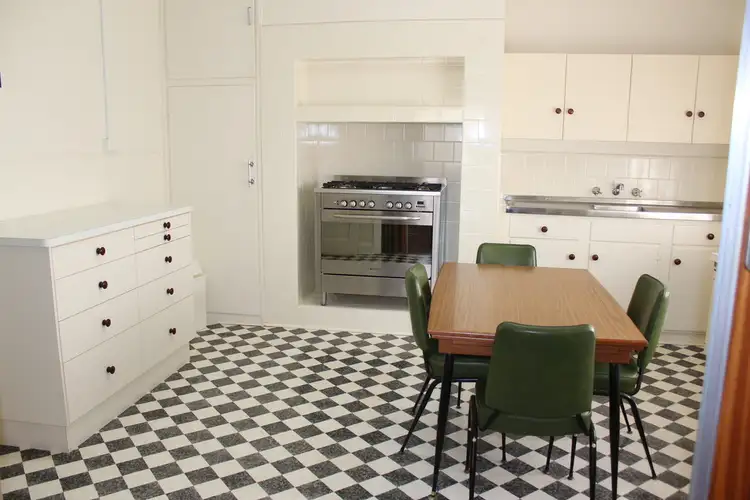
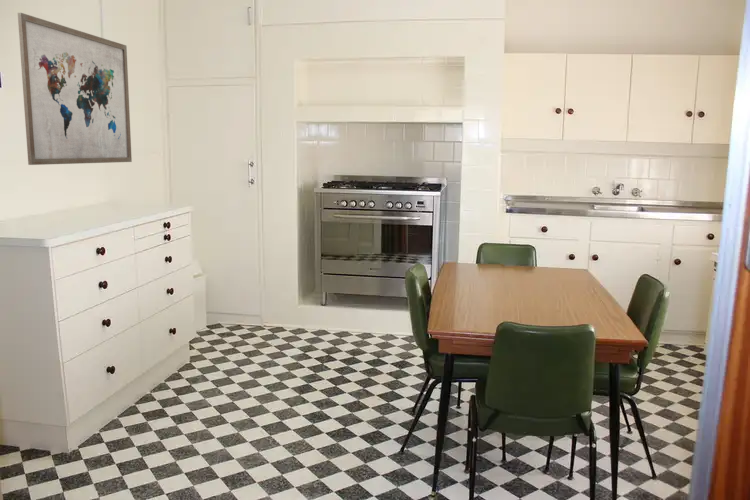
+ wall art [17,12,133,166]
